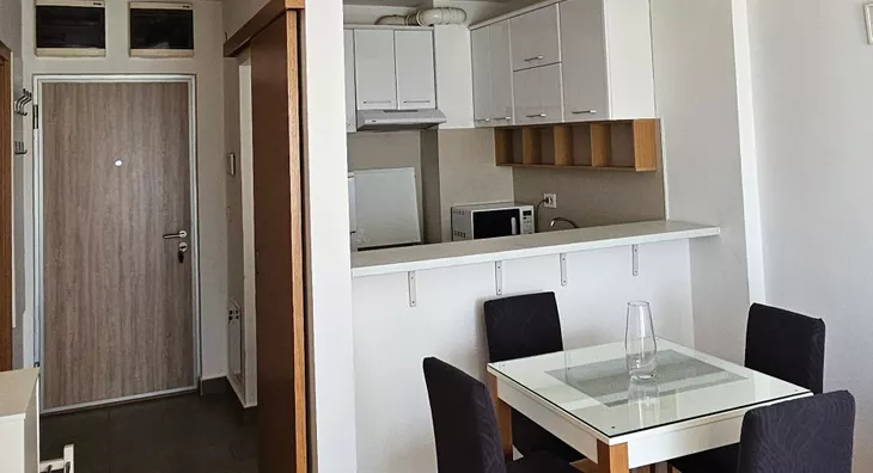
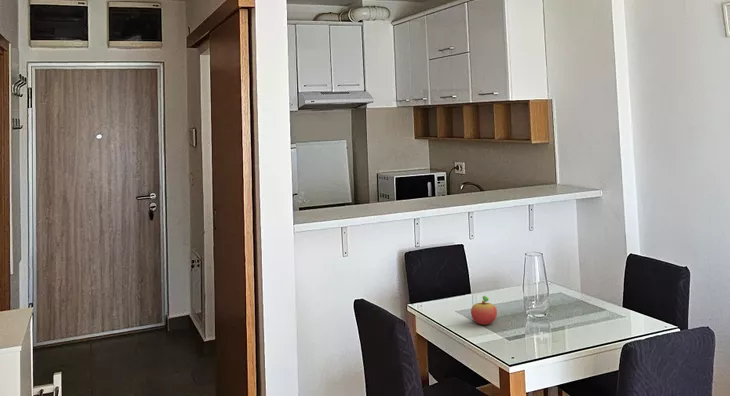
+ fruit [470,295,498,326]
